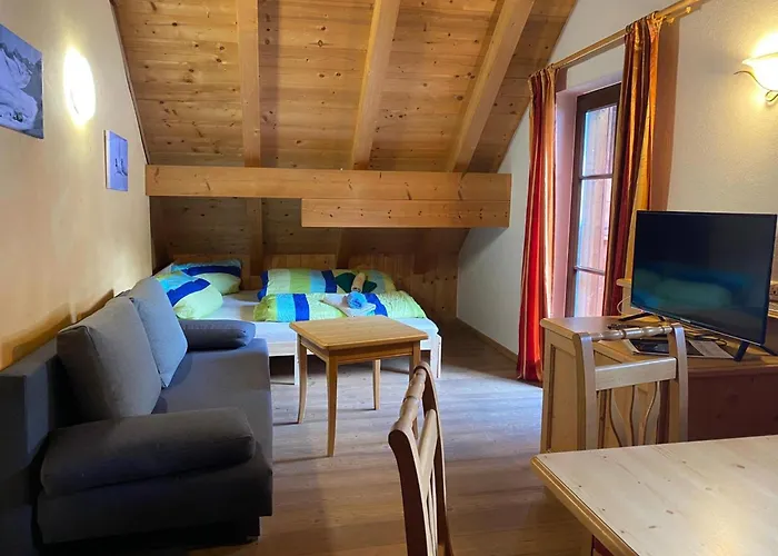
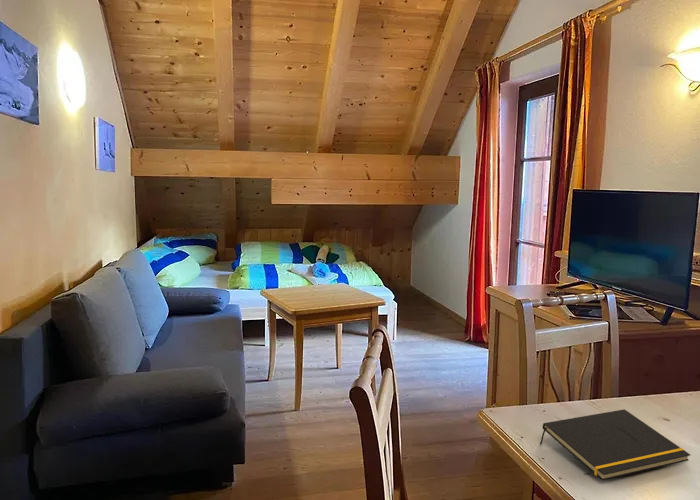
+ notepad [539,408,691,481]
